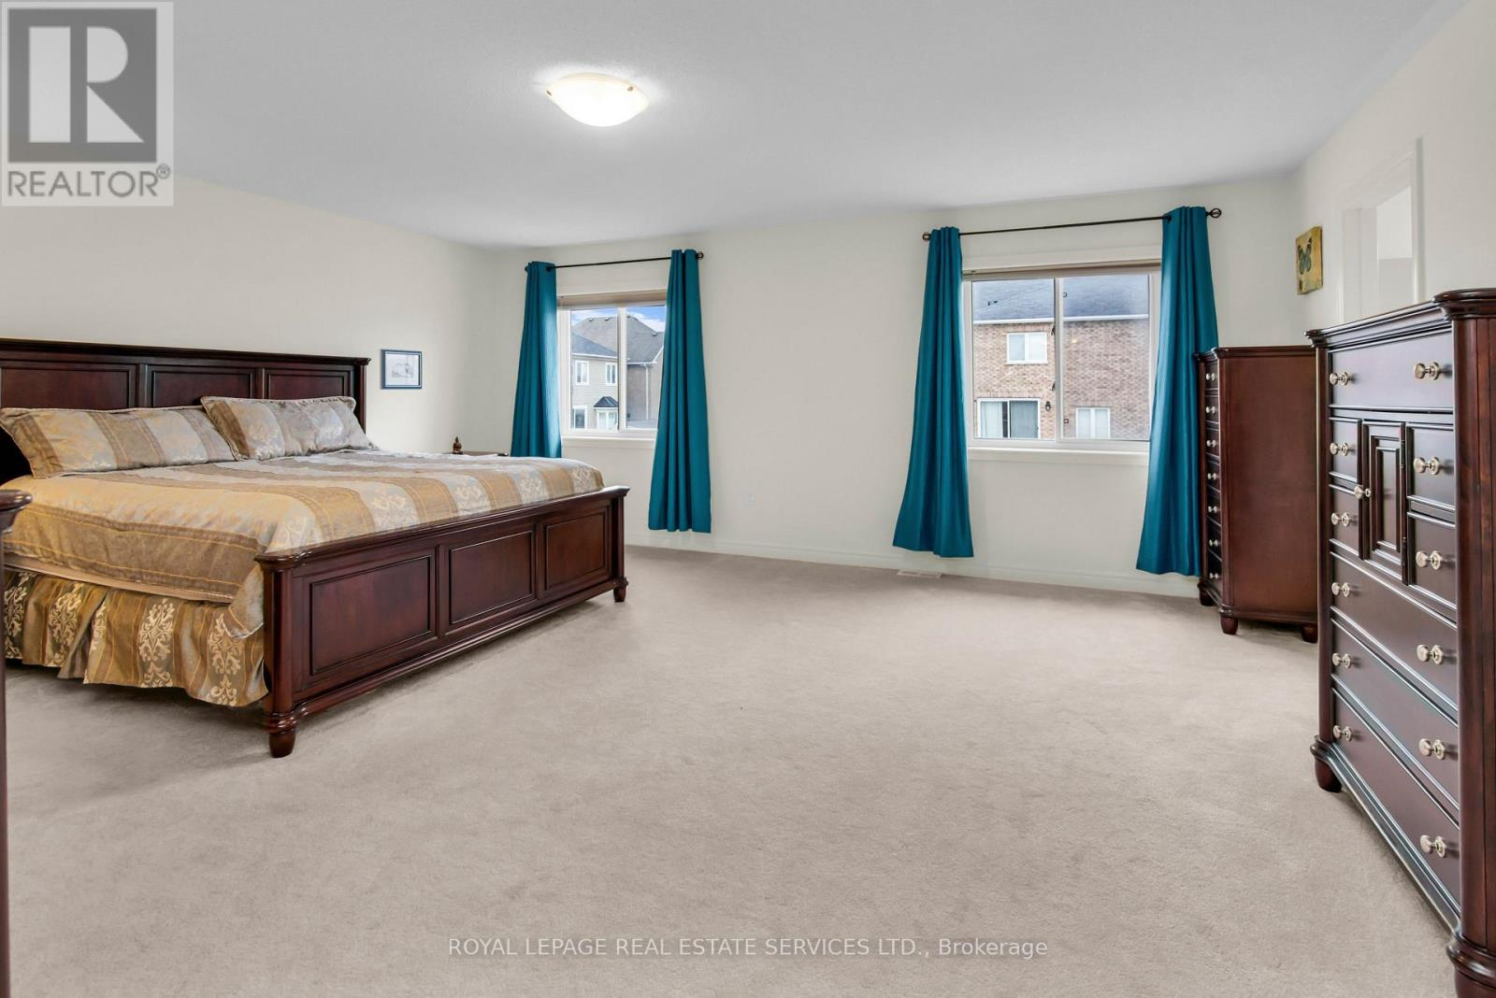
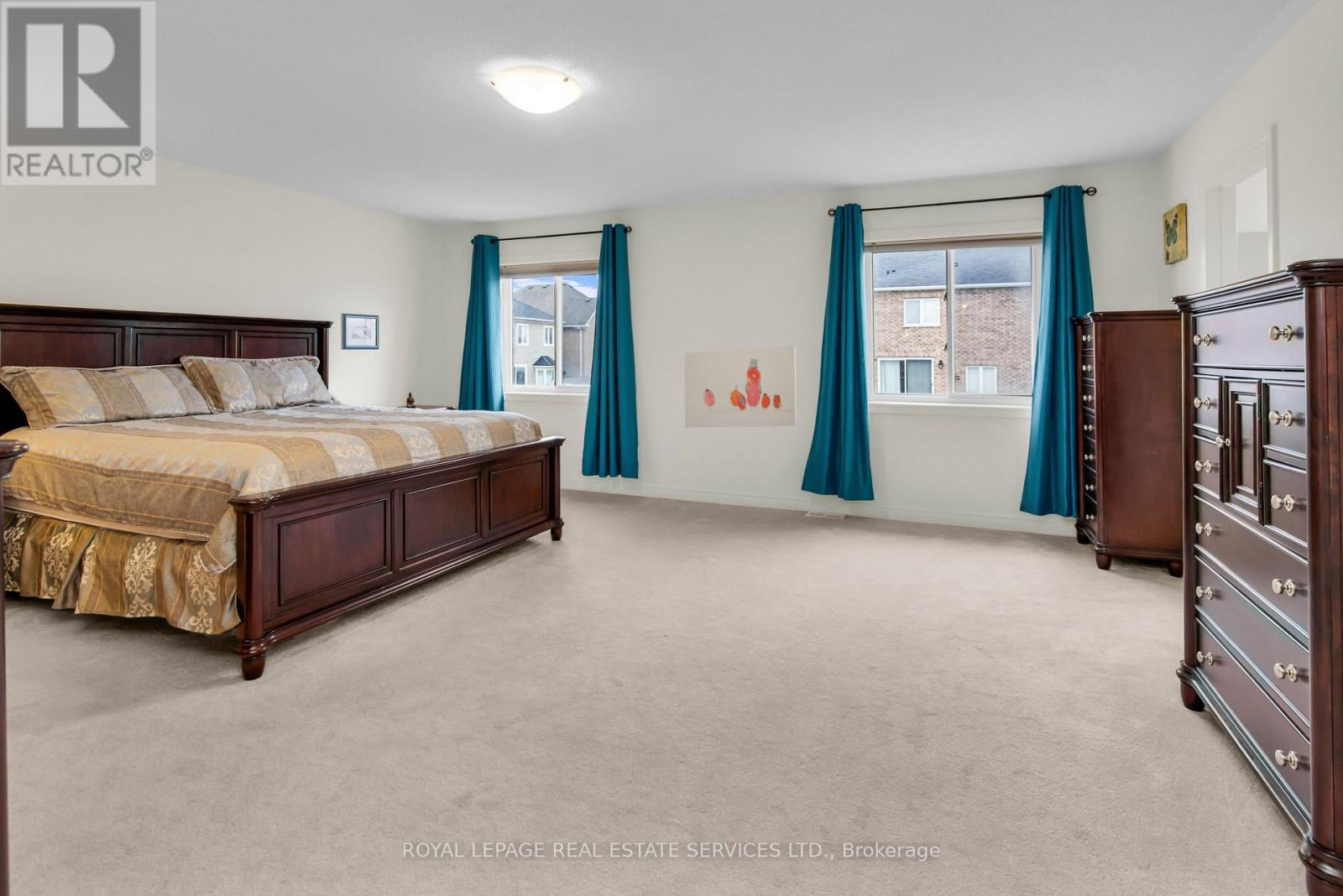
+ wall art [684,346,797,429]
